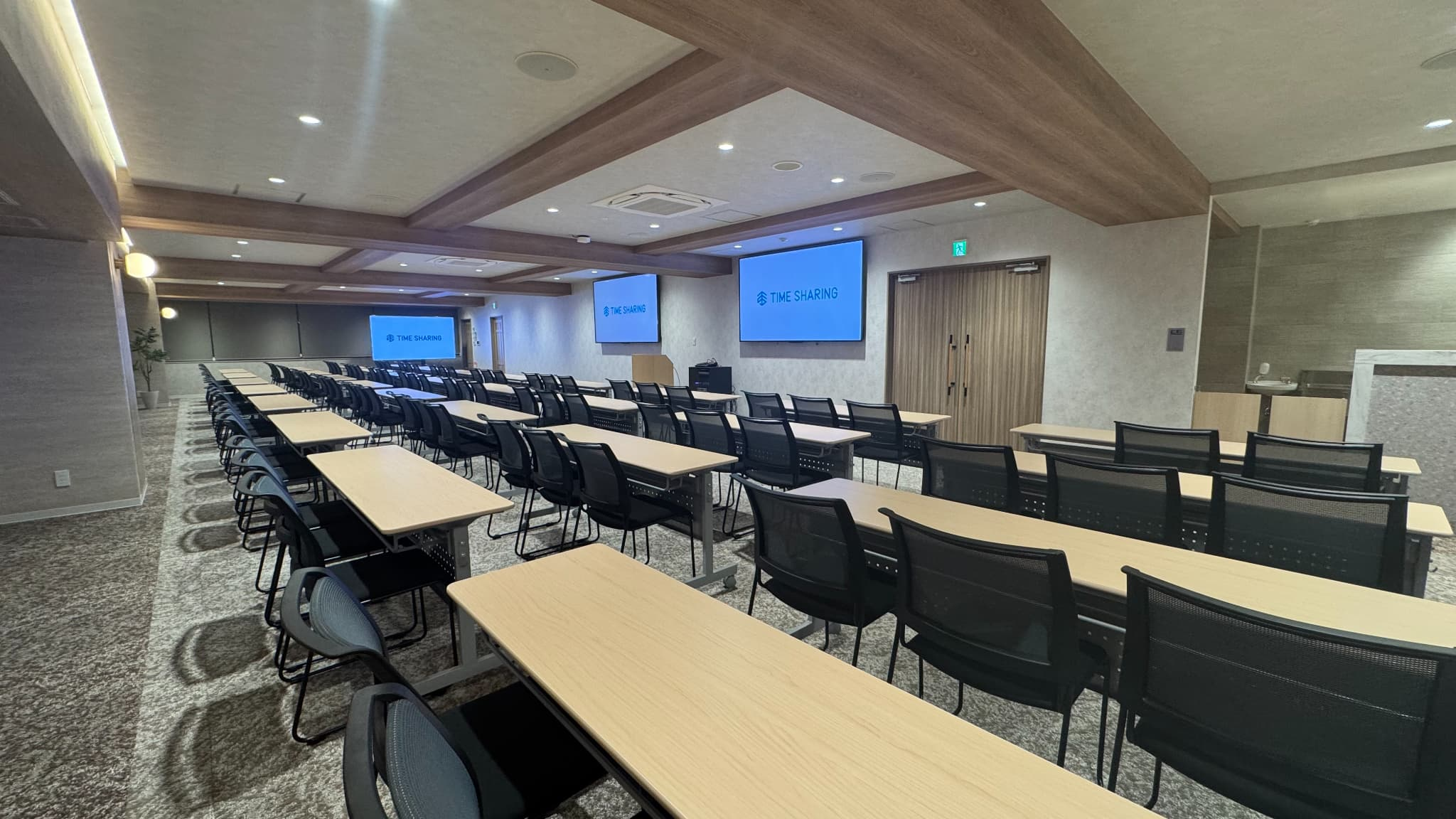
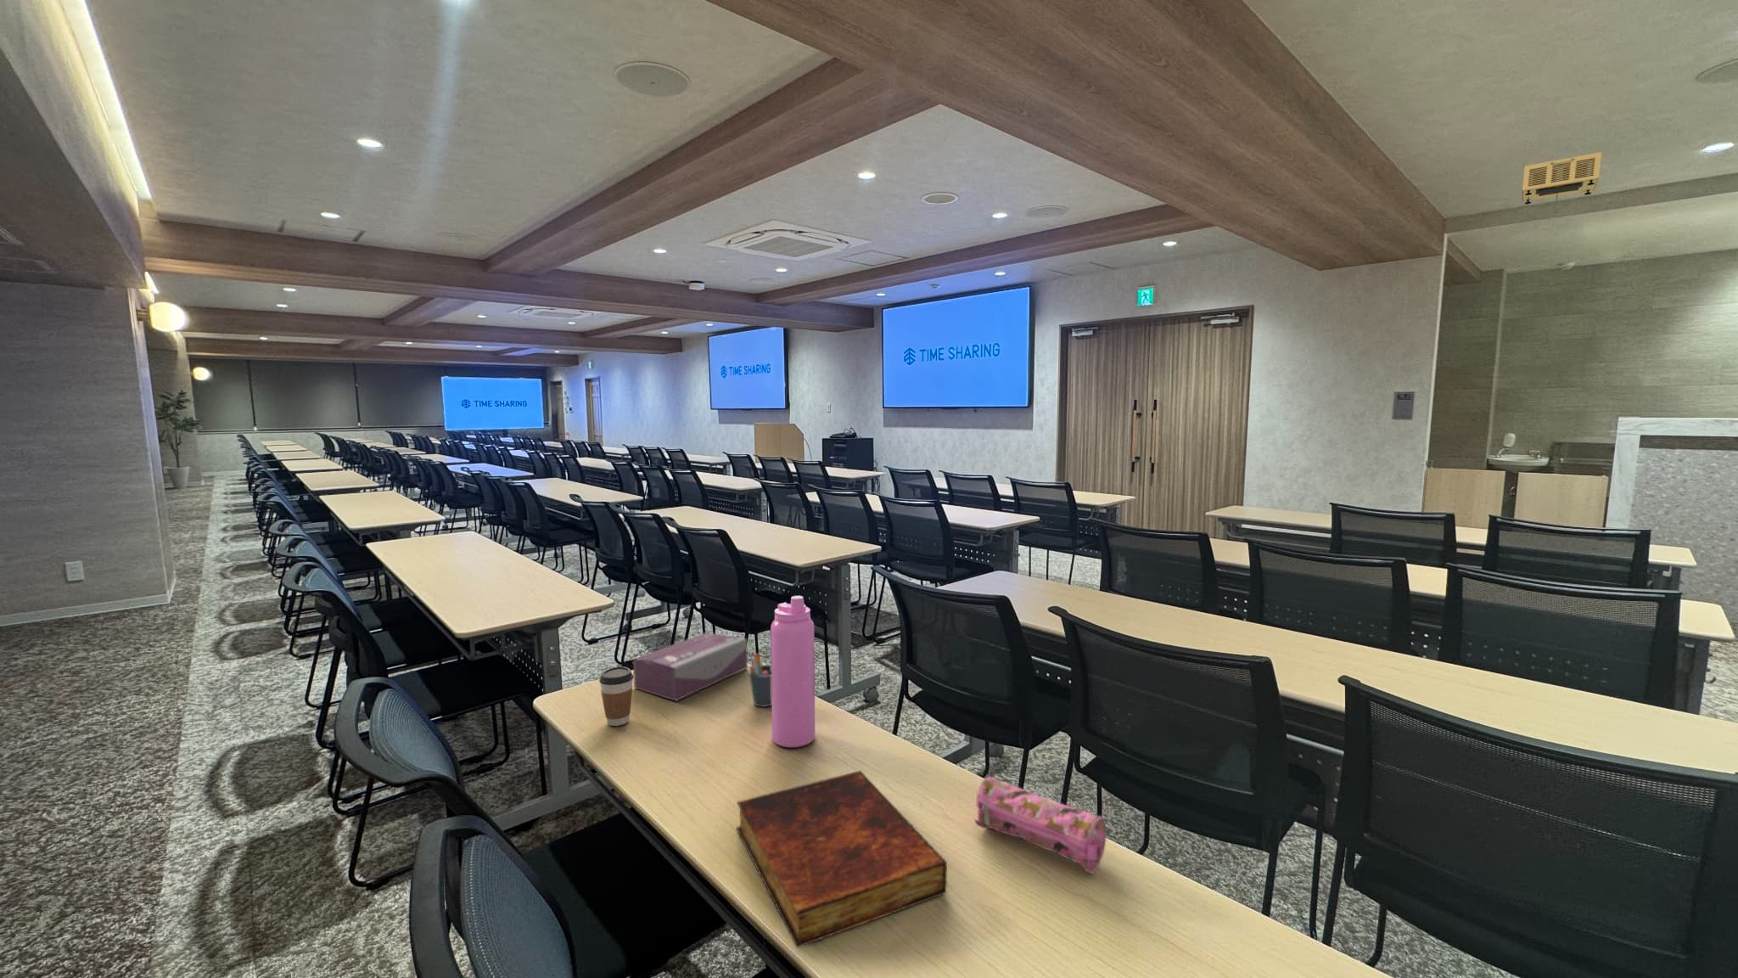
+ water bottle [770,595,815,749]
+ tissue box [633,631,748,702]
+ coffee cup [598,666,634,727]
+ book [735,770,948,948]
+ projector [1522,152,1602,219]
+ pencil case [973,776,1107,874]
+ pen holder [747,653,772,708]
